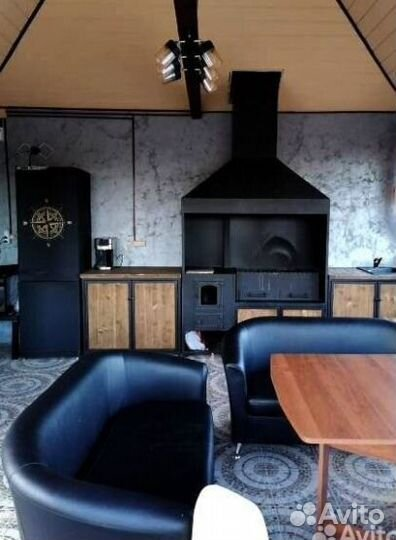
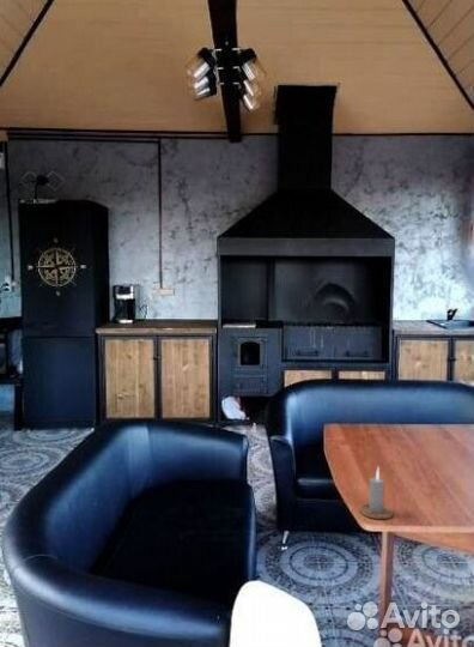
+ candle [359,466,395,520]
